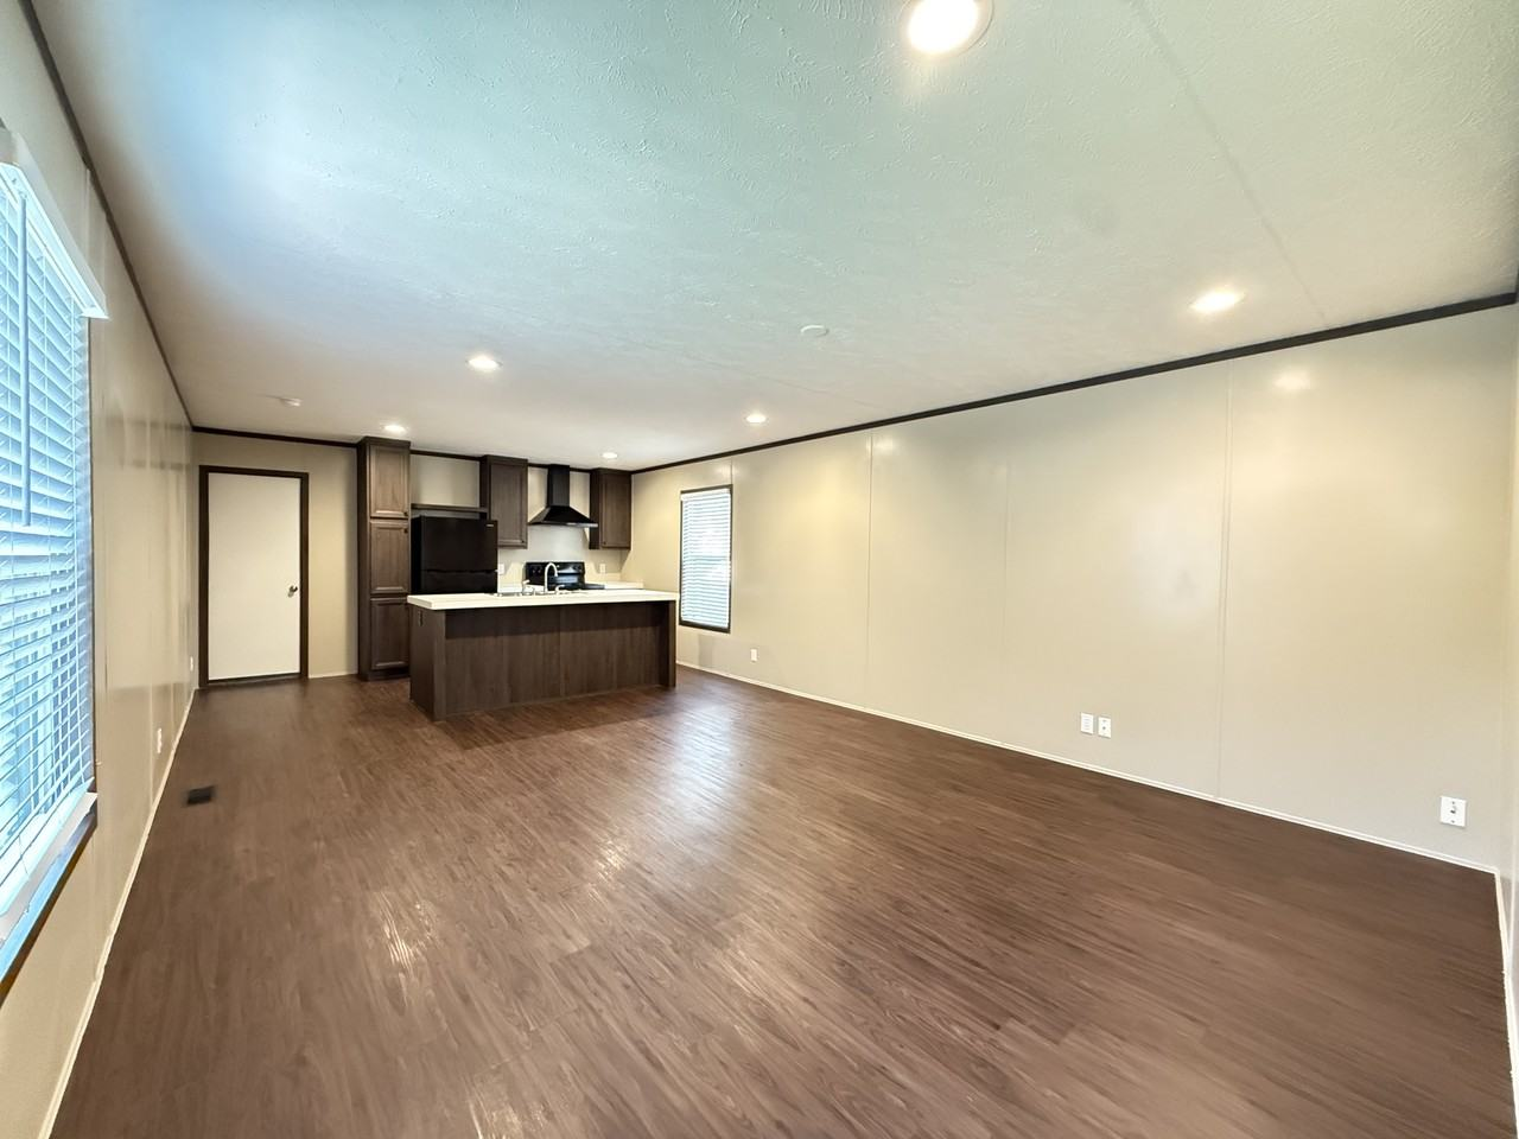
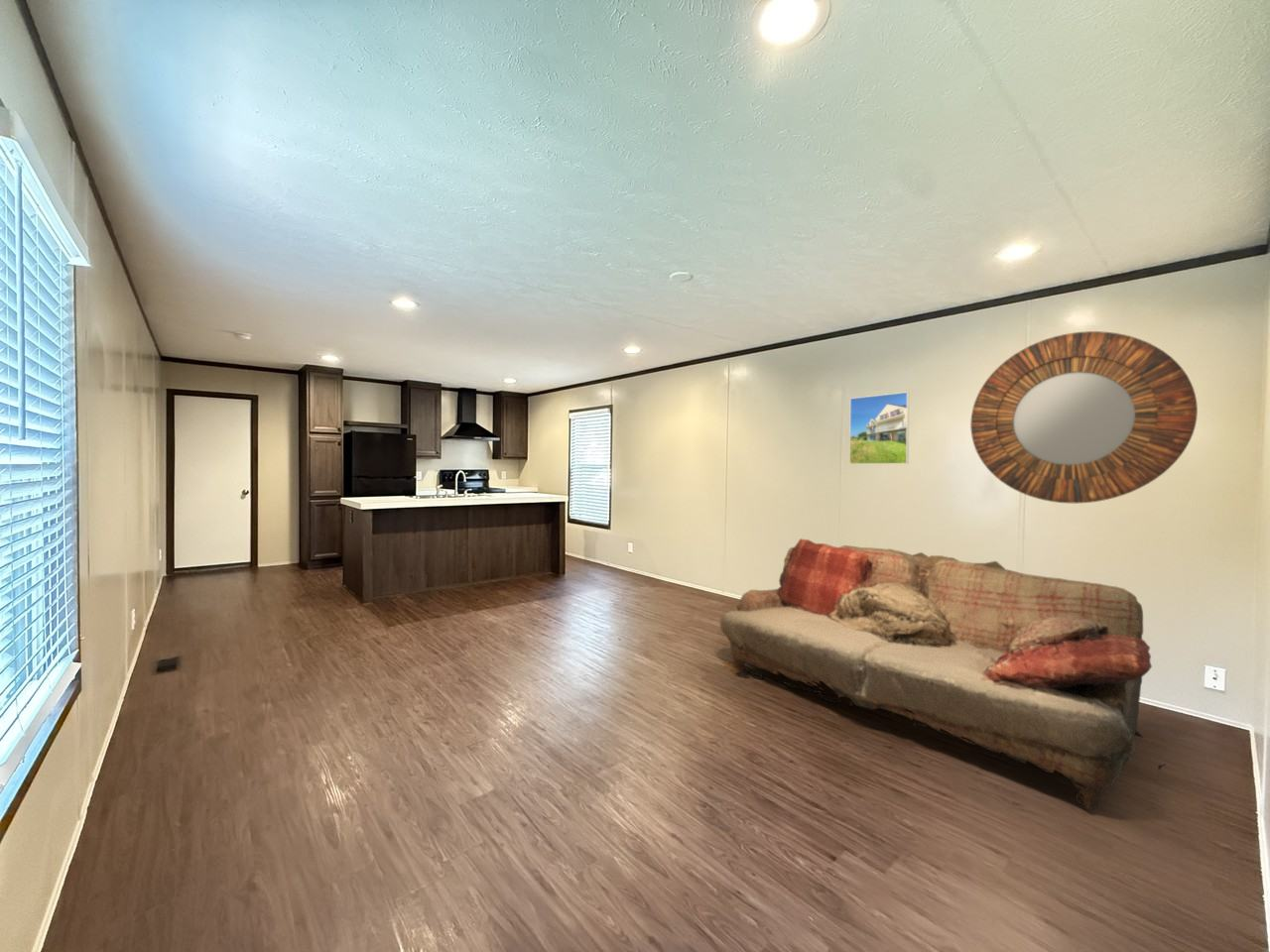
+ sofa [718,537,1167,811]
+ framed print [848,391,910,465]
+ home mirror [969,330,1199,505]
